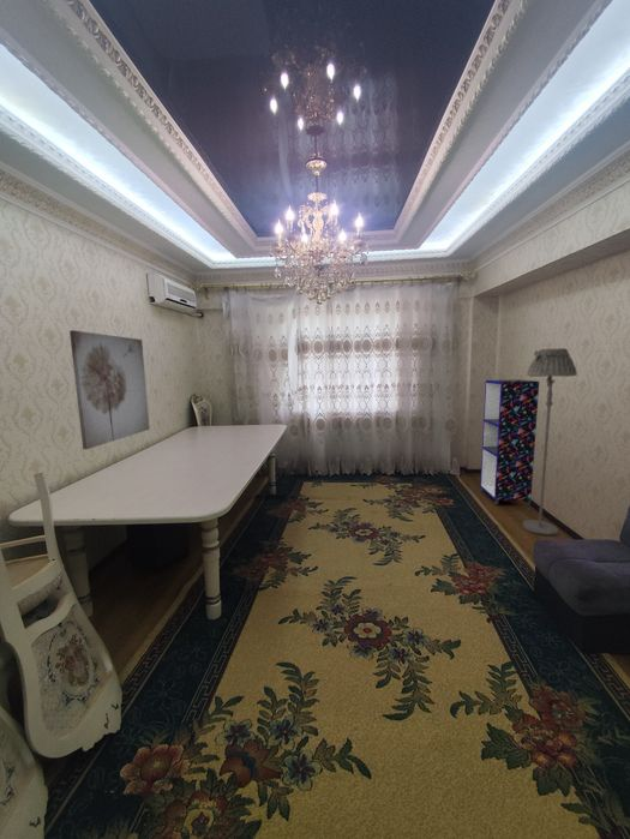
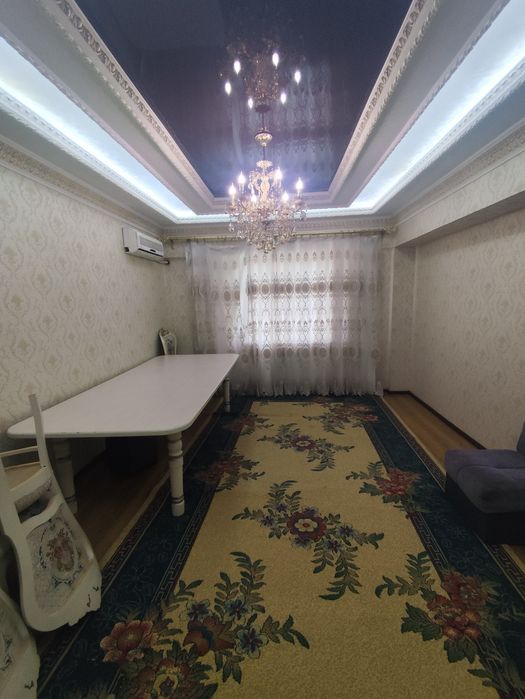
- floor lamp [521,347,578,537]
- wall art [68,329,151,450]
- bookshelf [479,378,540,507]
